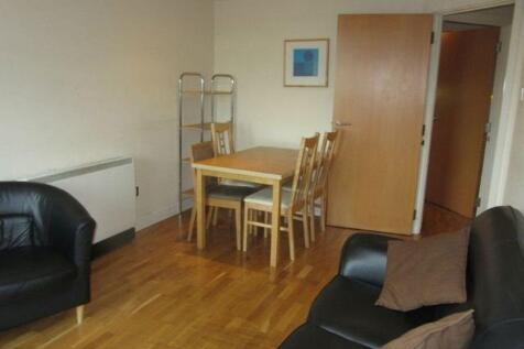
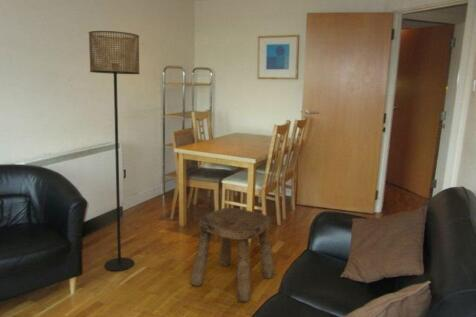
+ stool [189,207,276,302]
+ floor lamp [88,30,141,272]
